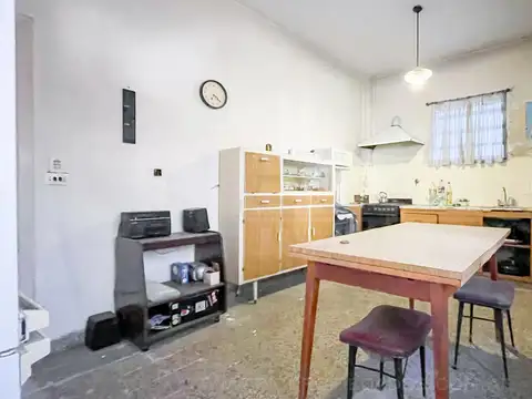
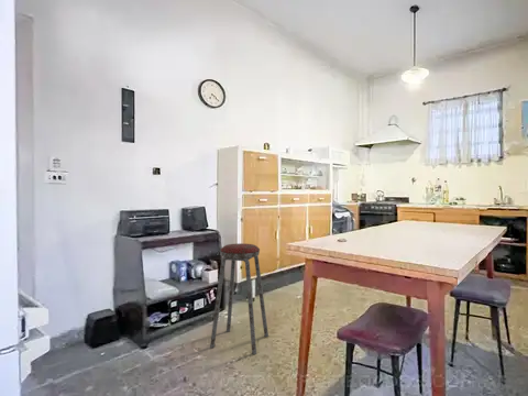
+ music stool [209,242,270,355]
